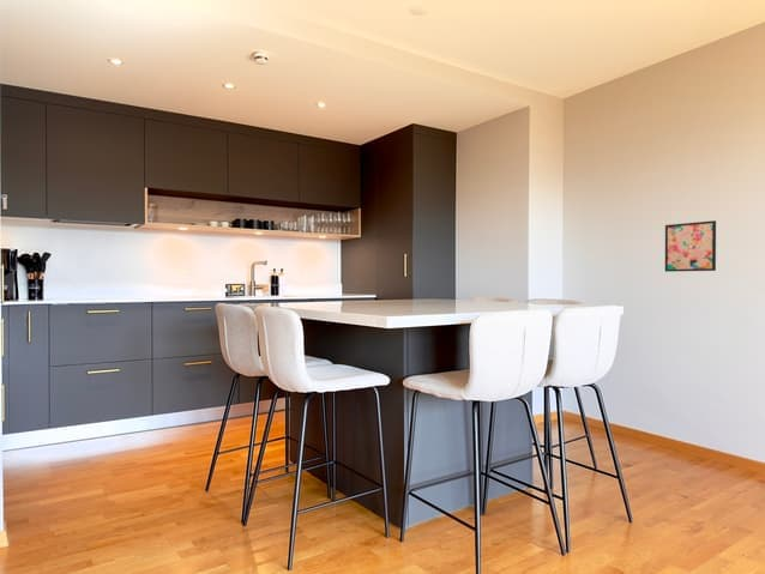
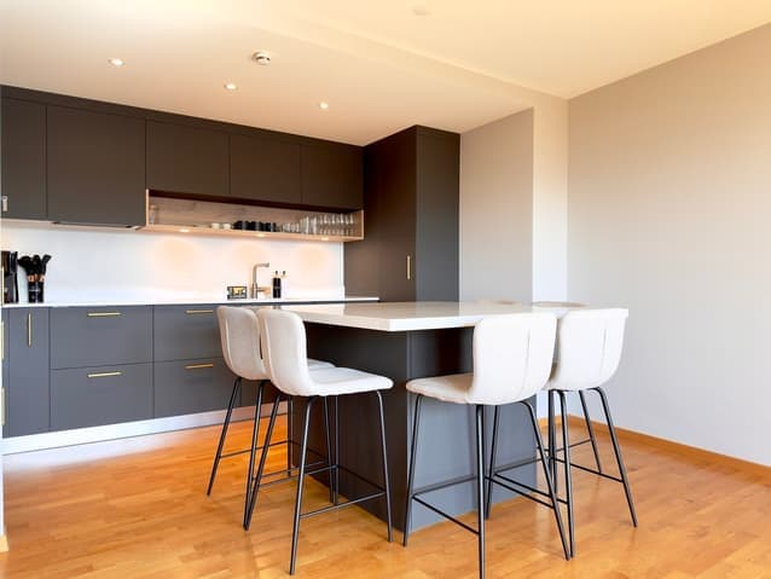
- wall art [664,219,717,273]
